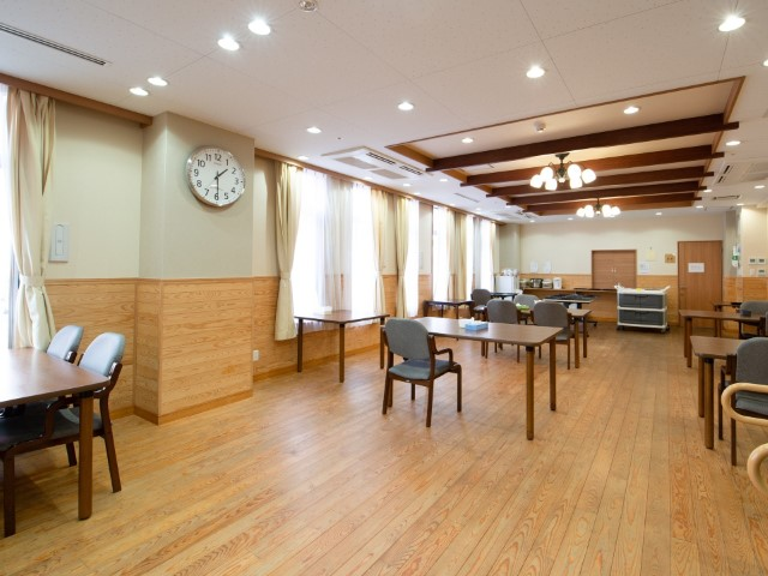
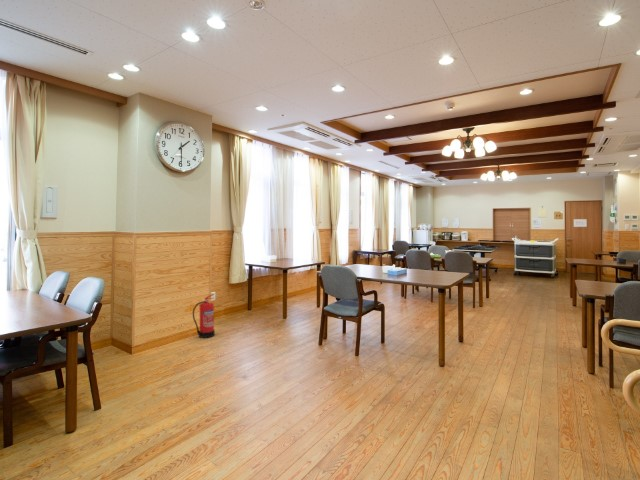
+ fire extinguisher [192,293,216,339]
